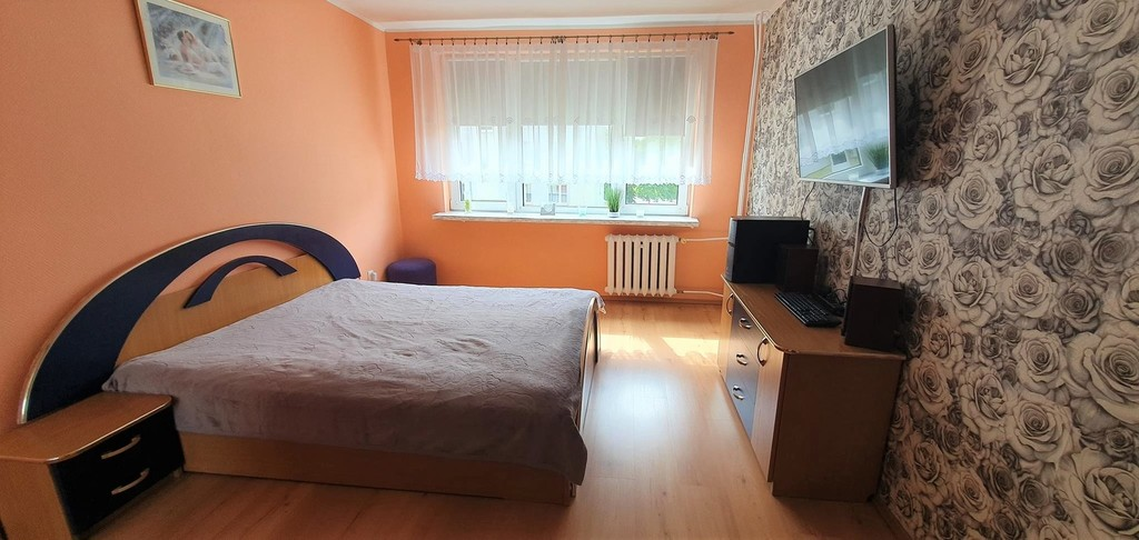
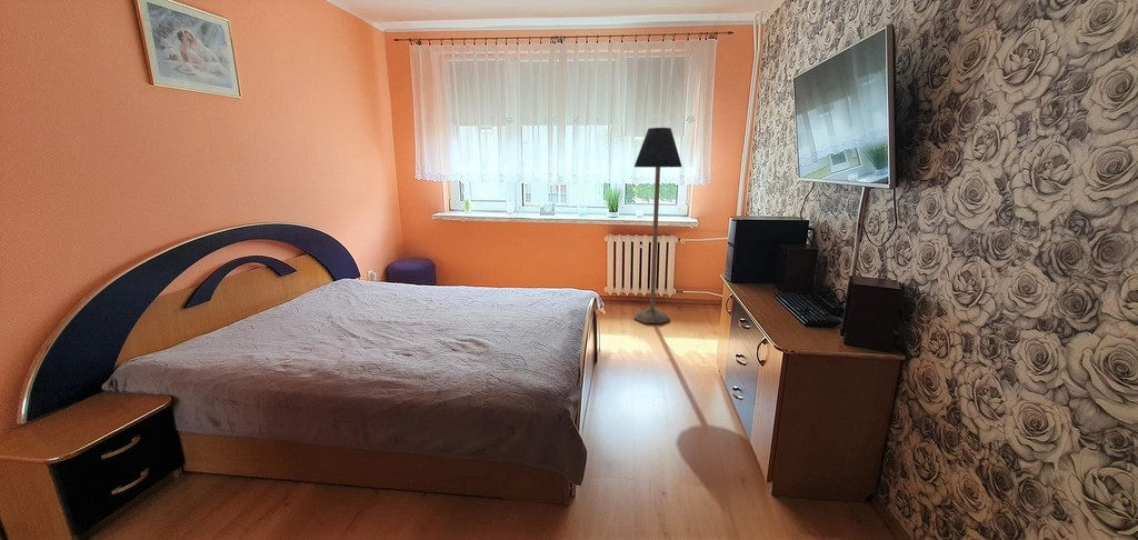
+ floor lamp [632,127,683,324]
